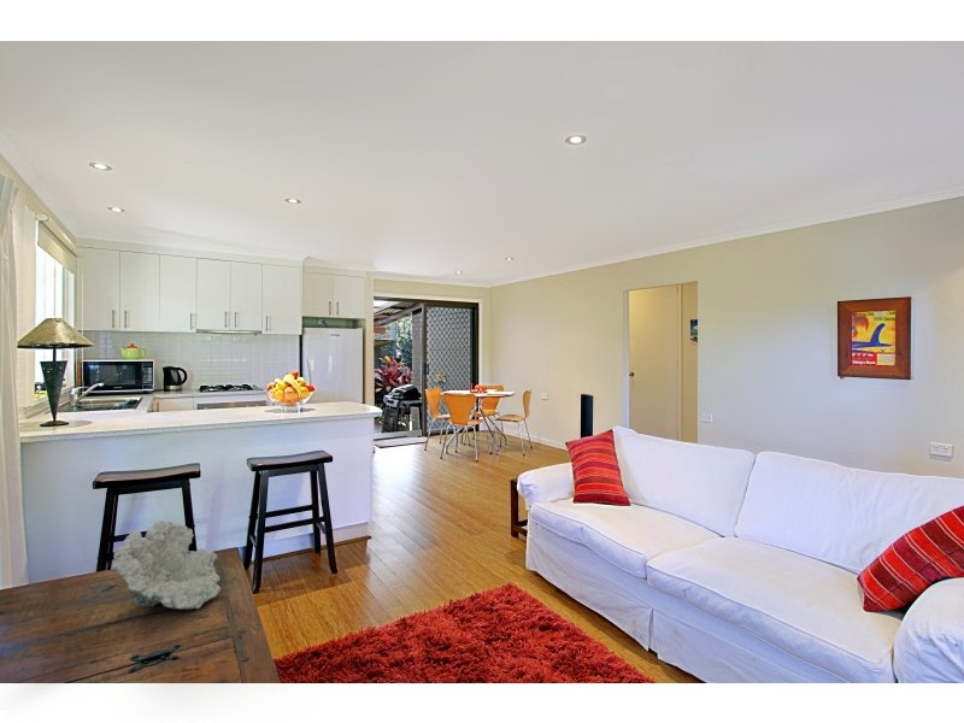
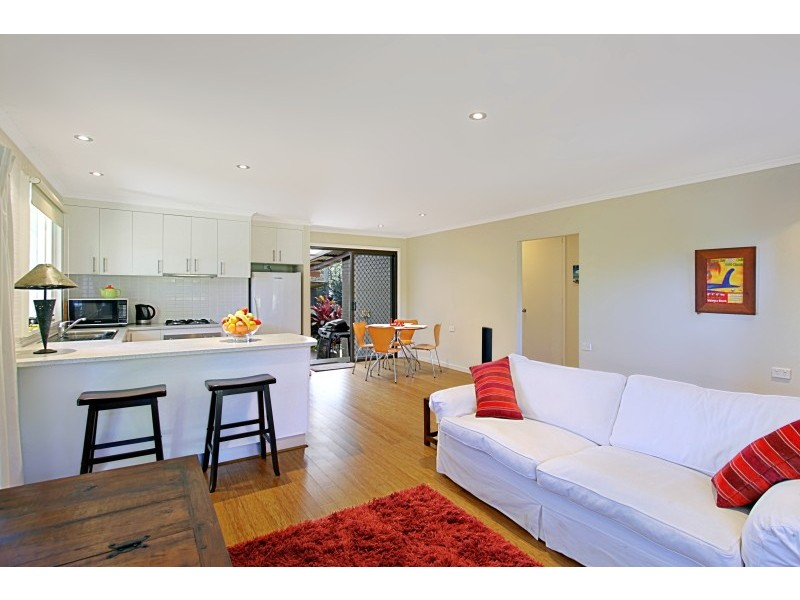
- decorative bowl [112,519,222,610]
